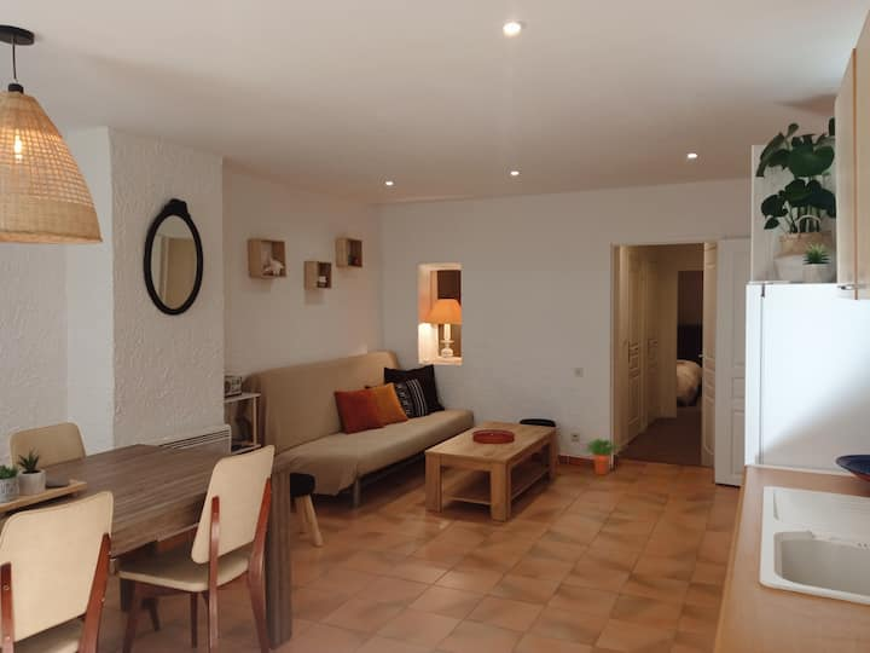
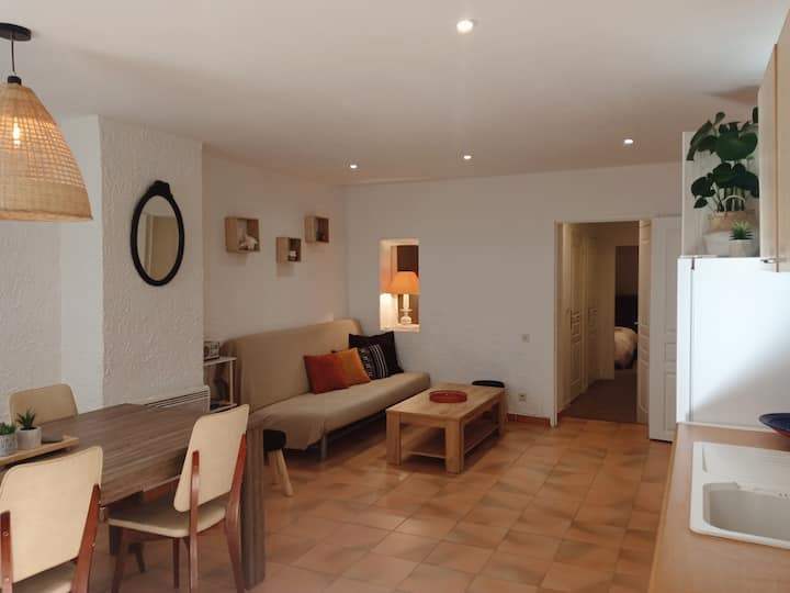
- potted plant [582,438,625,475]
